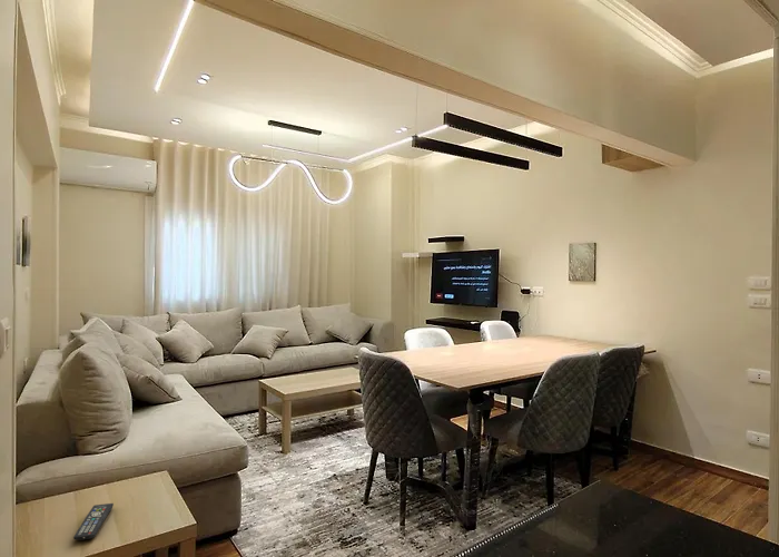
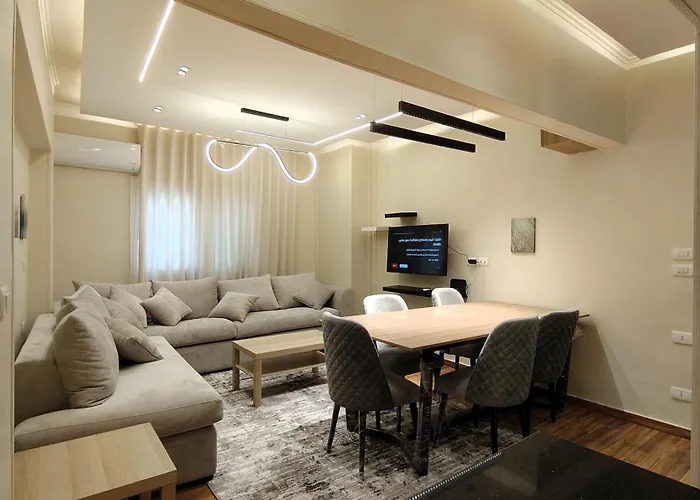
- remote control [72,502,115,541]
